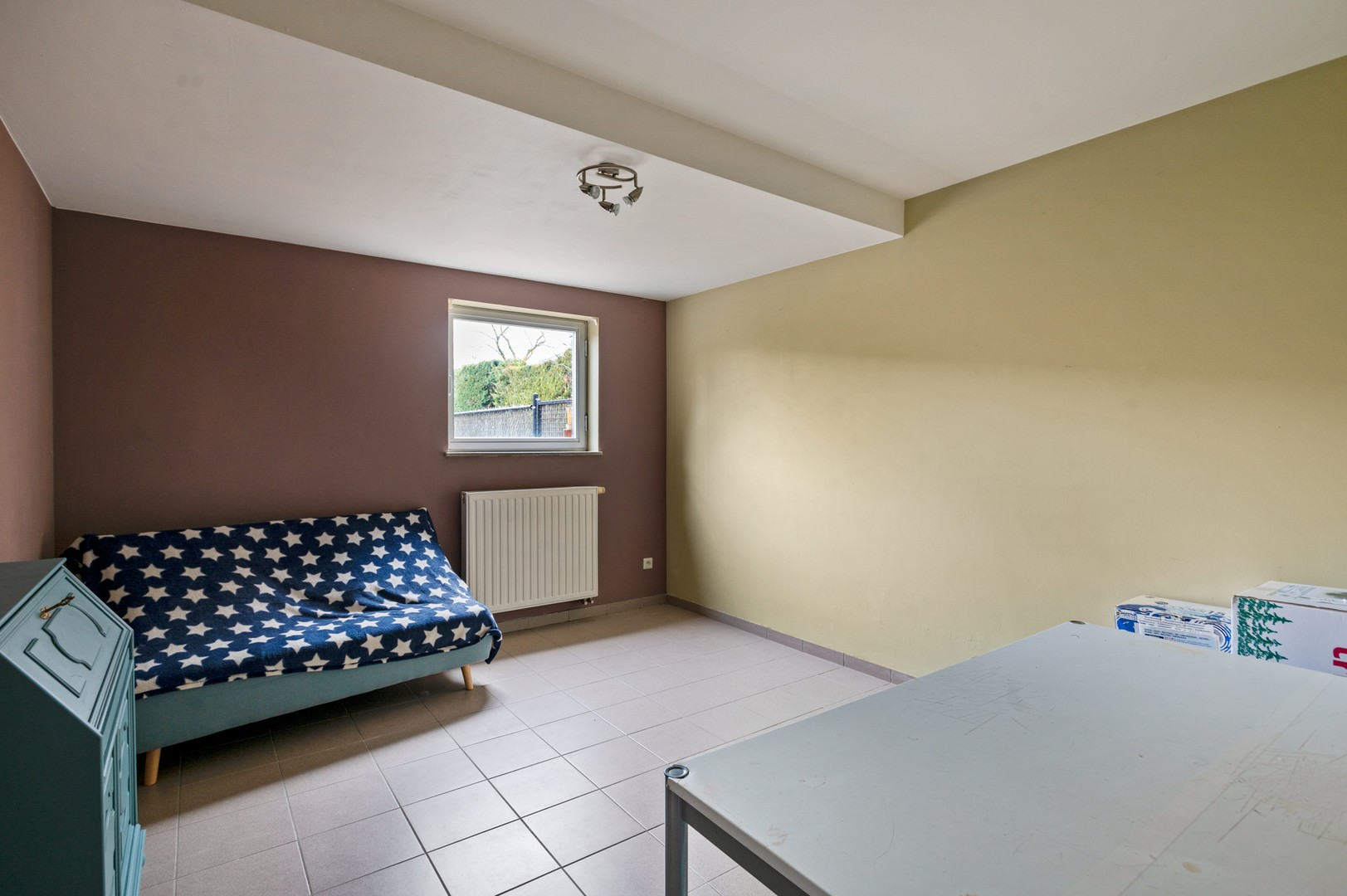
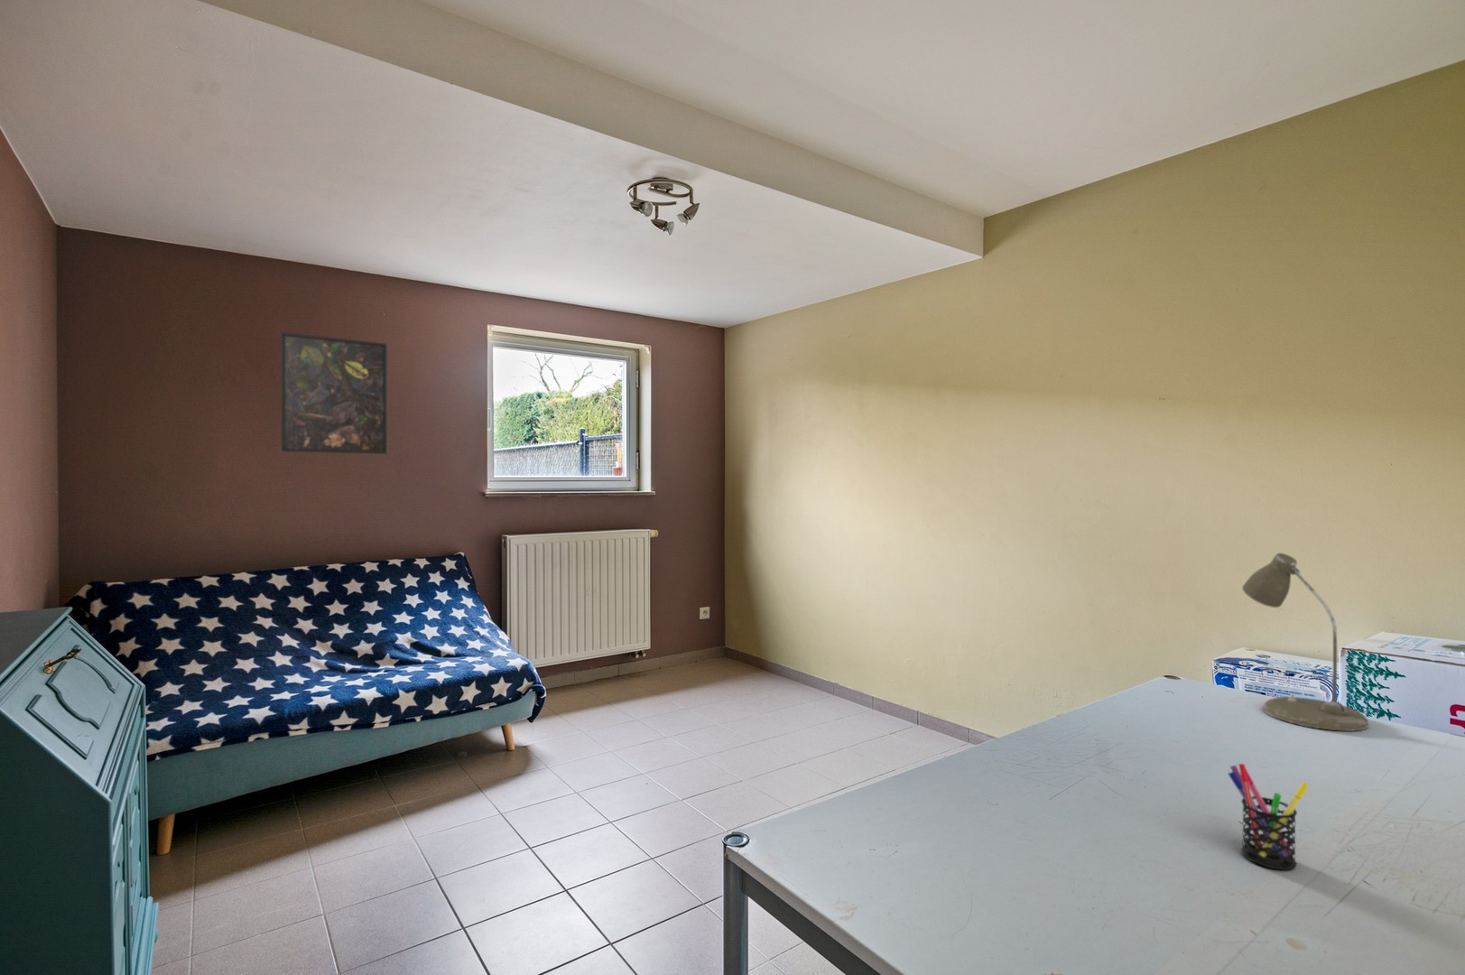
+ desk lamp [1241,552,1369,732]
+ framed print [280,331,388,455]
+ pen holder [1228,763,1309,871]
